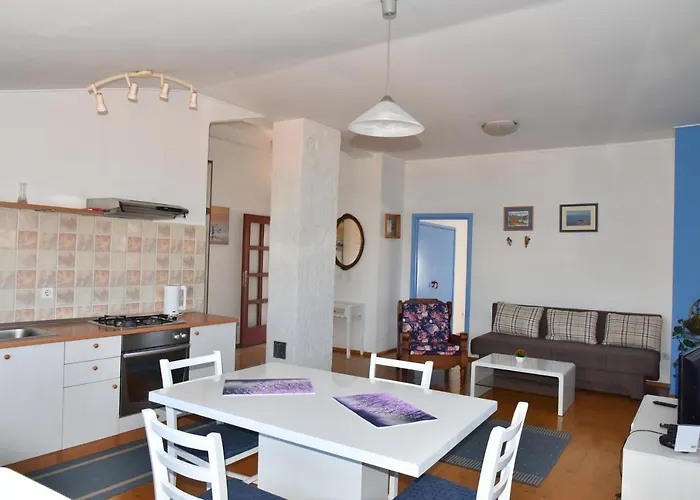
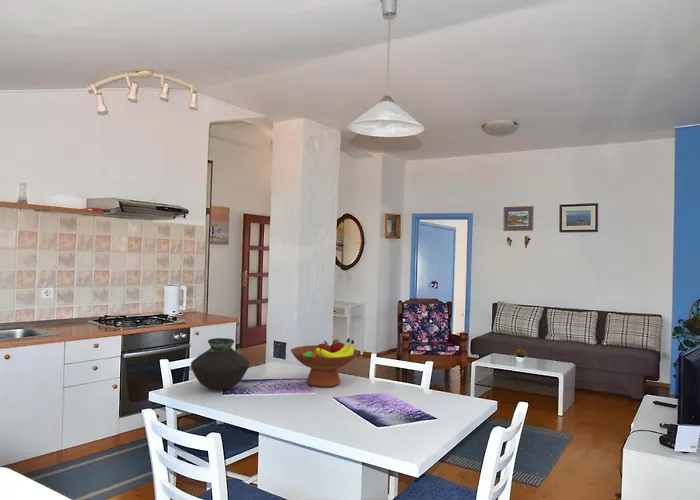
+ fruit bowl [290,337,359,388]
+ vase [190,337,251,391]
